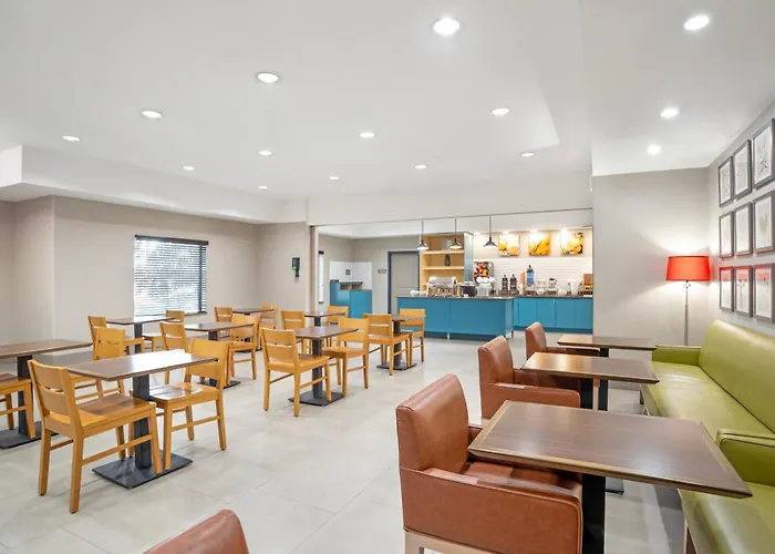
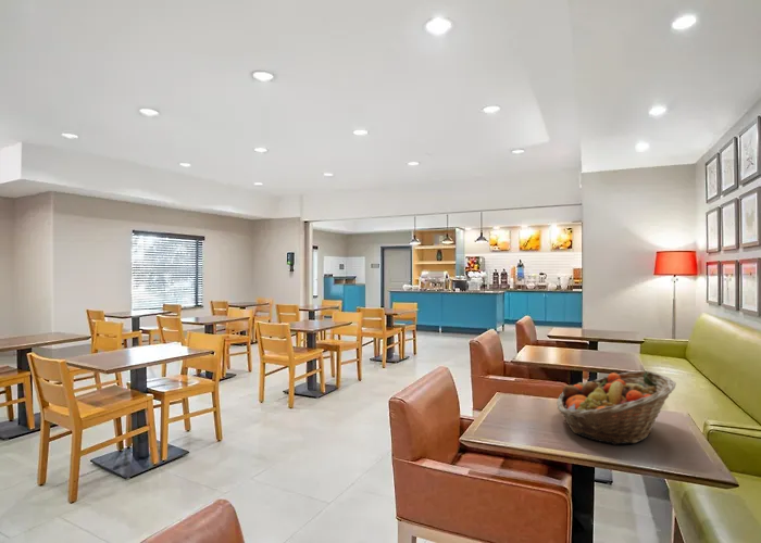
+ fruit basket [556,369,677,446]
